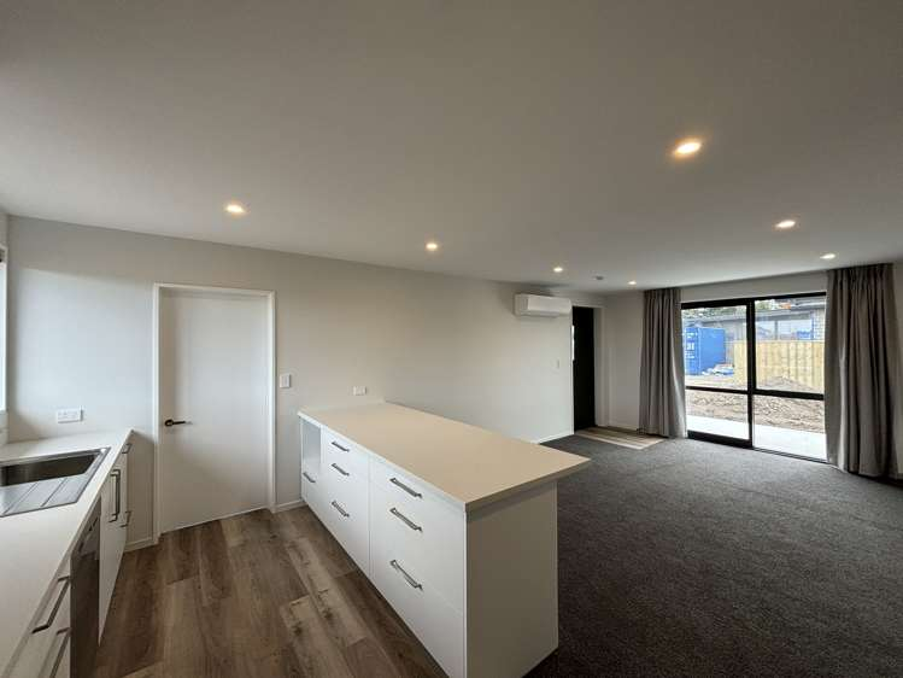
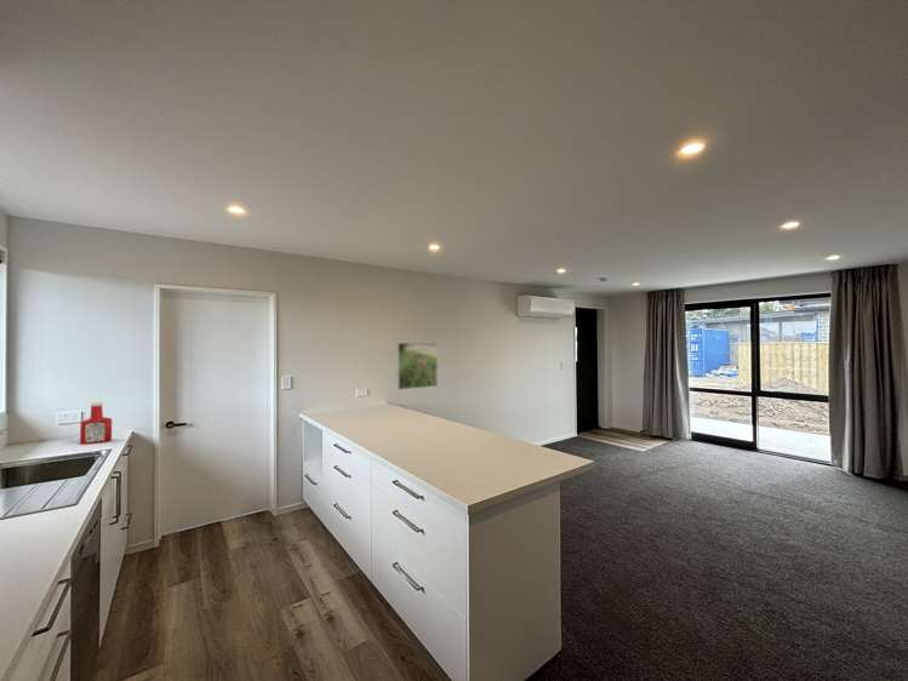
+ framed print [395,342,439,391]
+ soap bottle [79,401,113,446]
